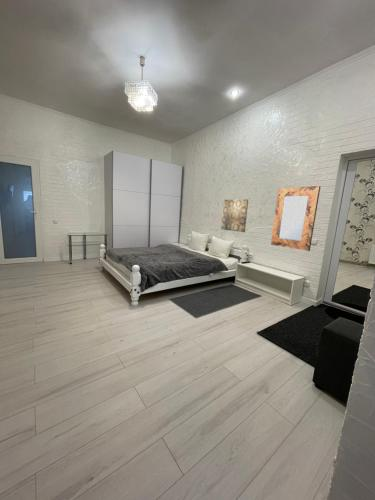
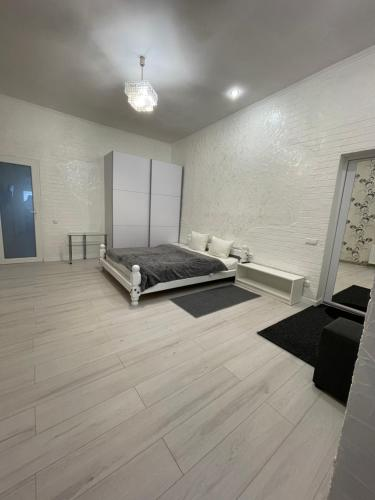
- wall art [220,198,250,233]
- home mirror [270,185,321,252]
